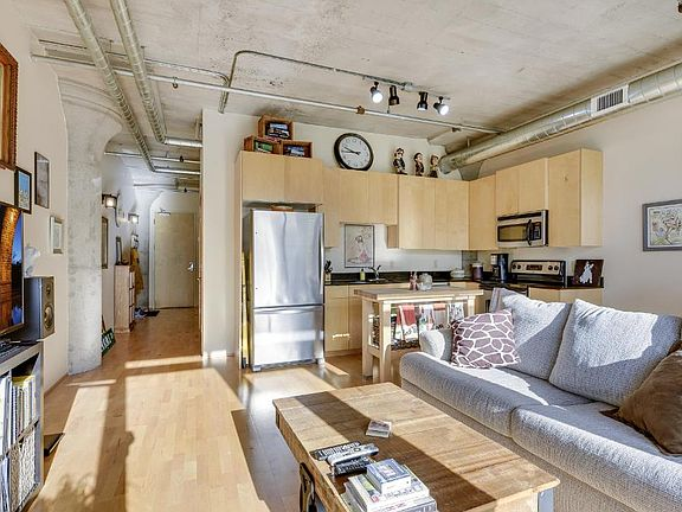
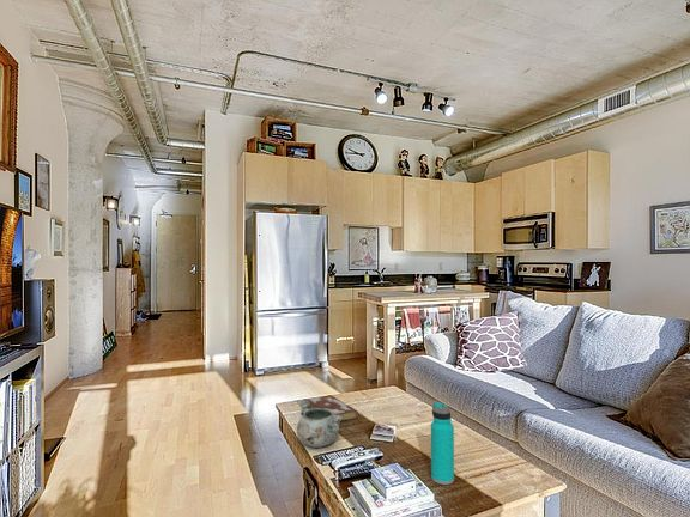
+ decorative bowl [296,399,344,449]
+ book [307,395,359,422]
+ water bottle [430,401,455,486]
